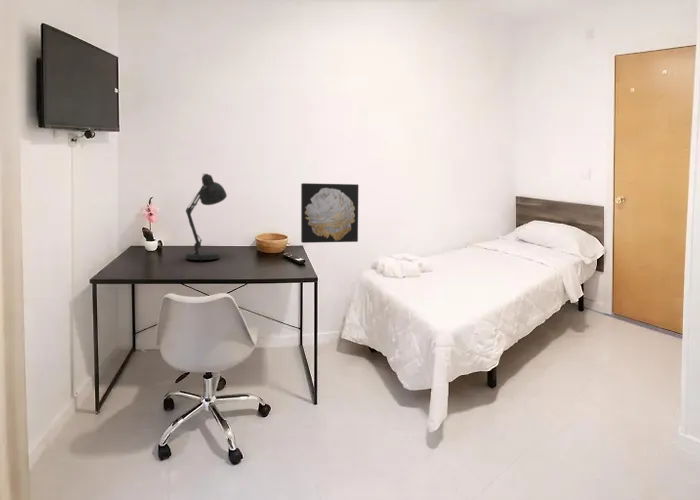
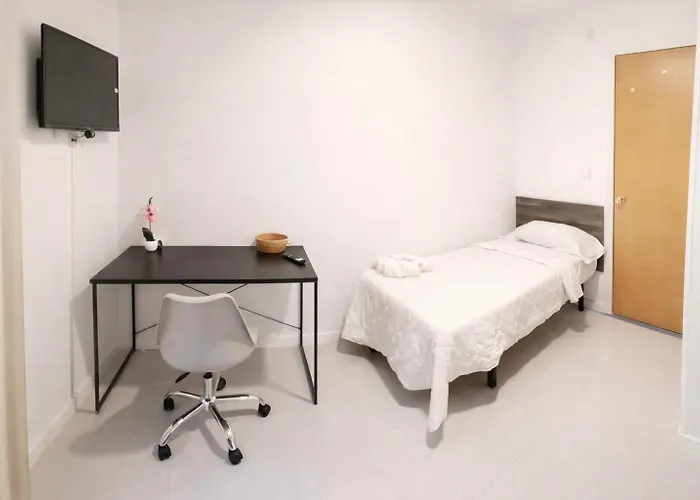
- wall art [300,182,359,244]
- desk lamp [185,173,228,262]
